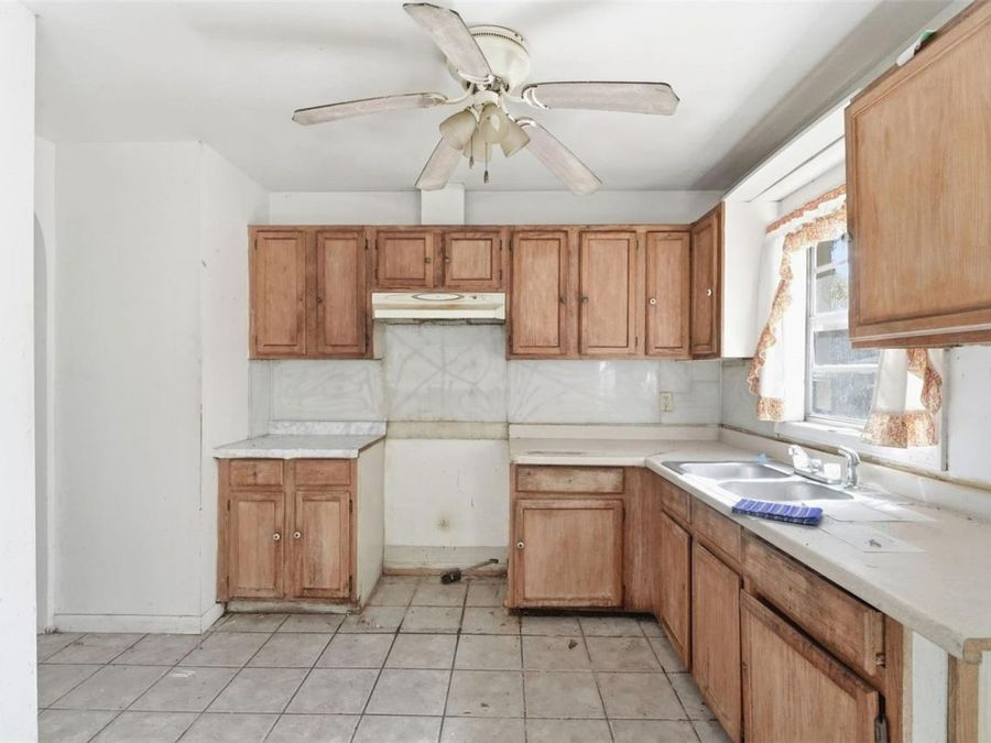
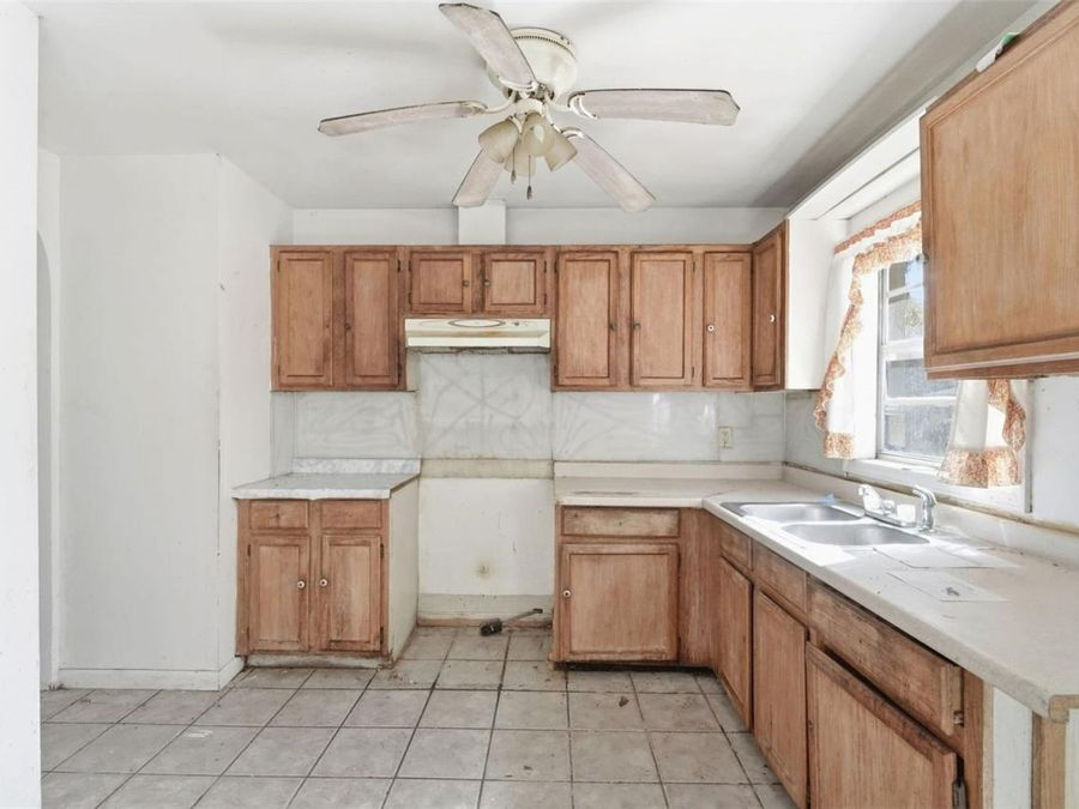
- dish towel [730,498,824,526]
